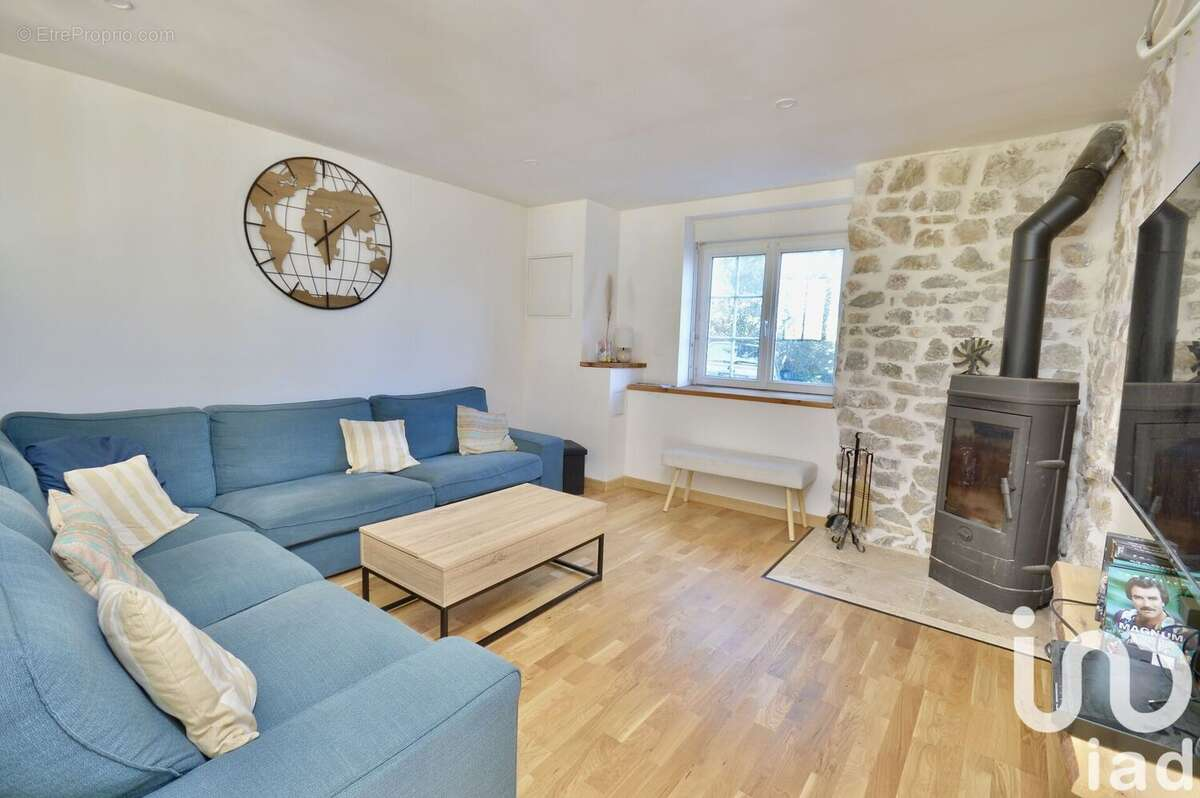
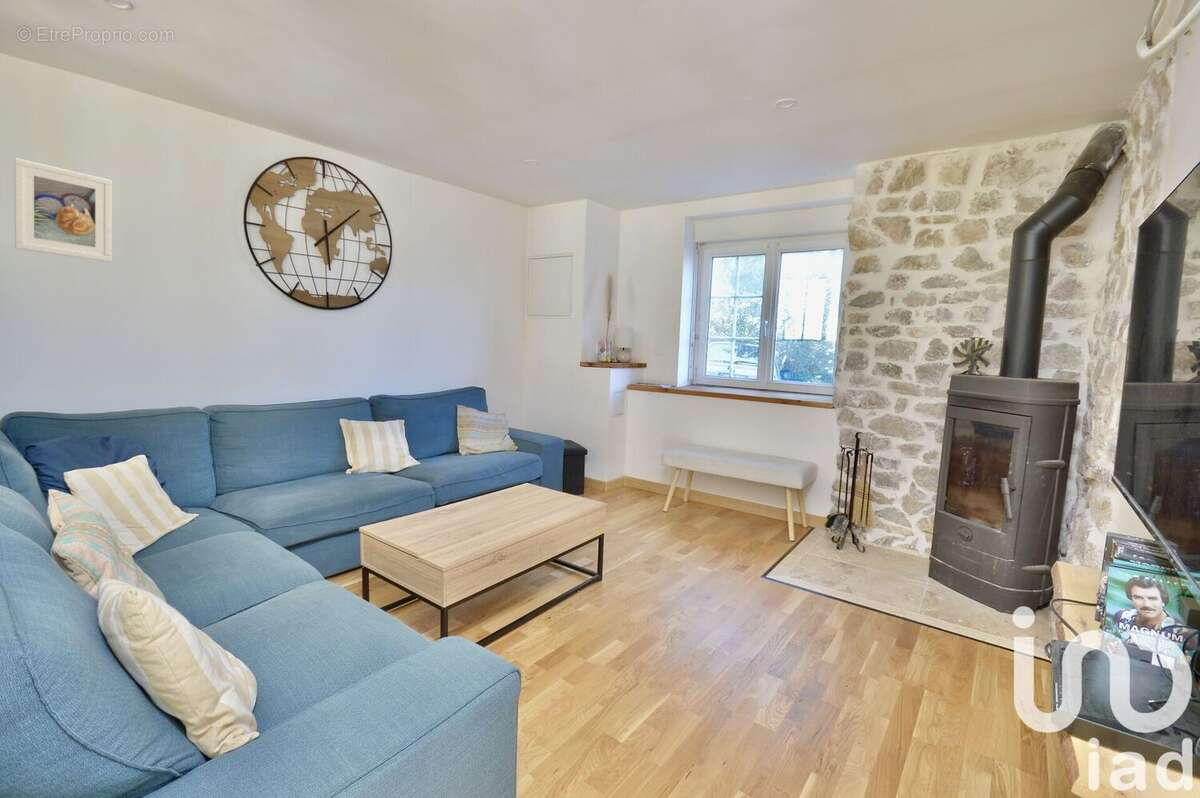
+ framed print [13,157,113,263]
